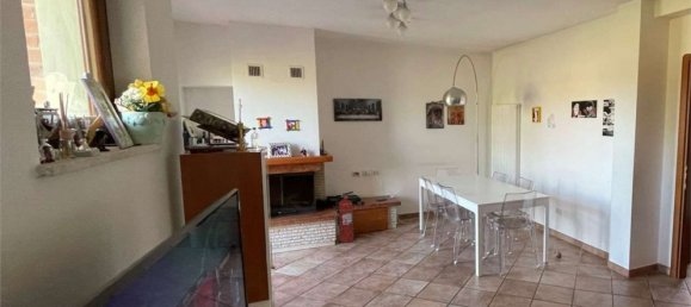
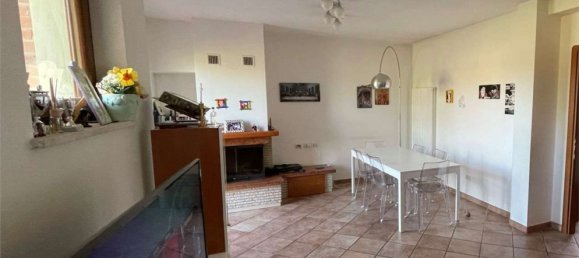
- fire extinguisher [334,190,356,244]
